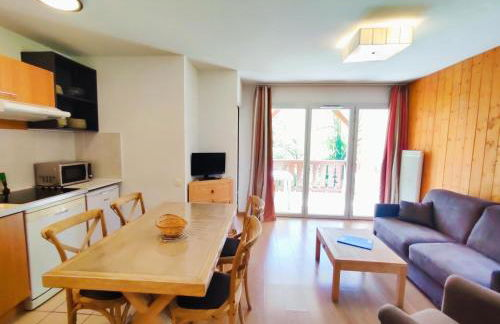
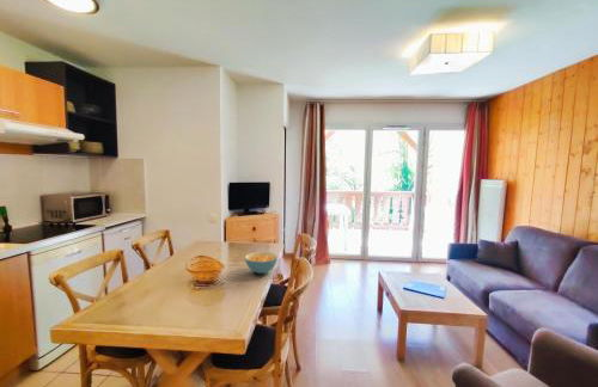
+ cereal bowl [244,251,279,275]
